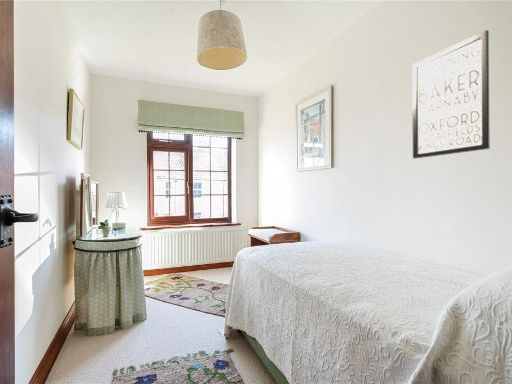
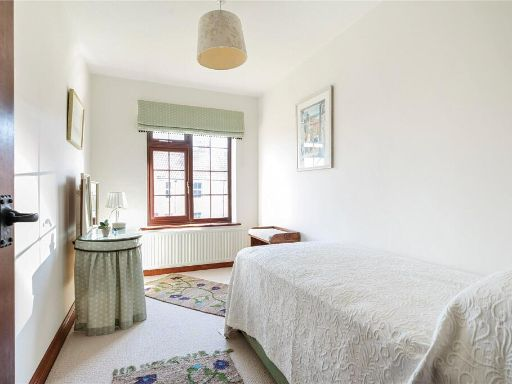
- wall art [411,29,491,160]
